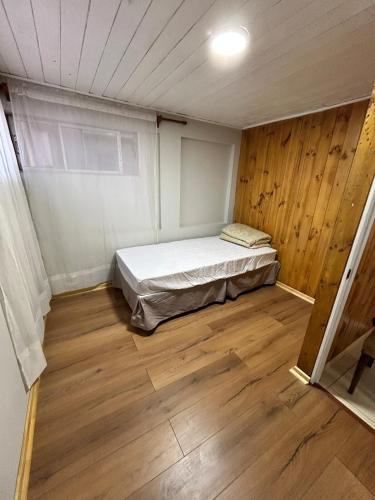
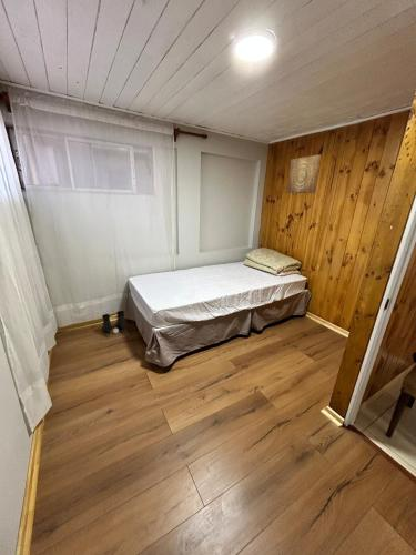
+ wall art [286,153,322,194]
+ boots [101,310,126,336]
